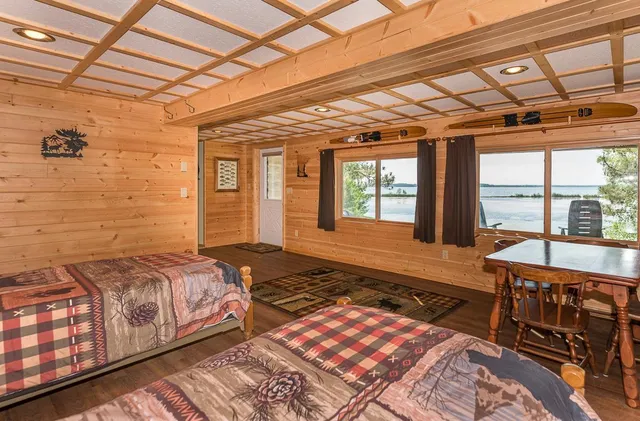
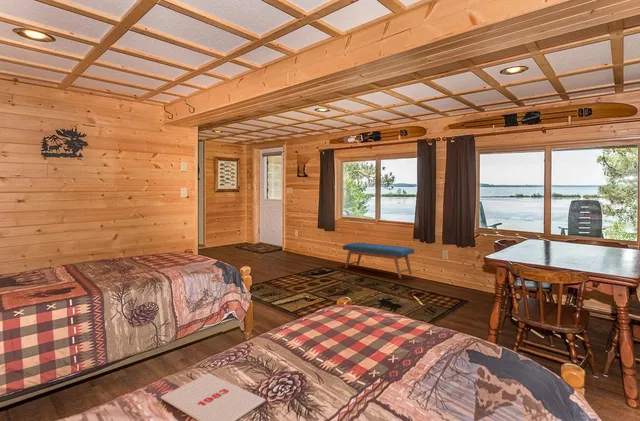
+ bench [342,242,415,279]
+ magazine [160,373,266,421]
